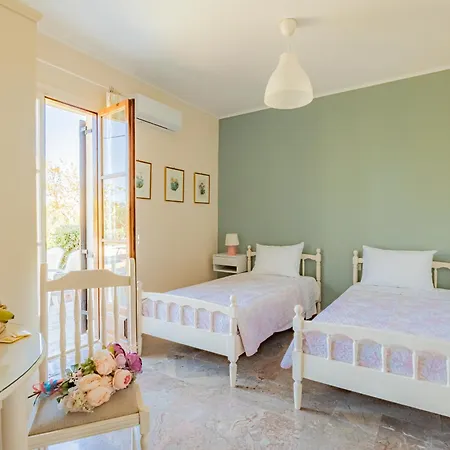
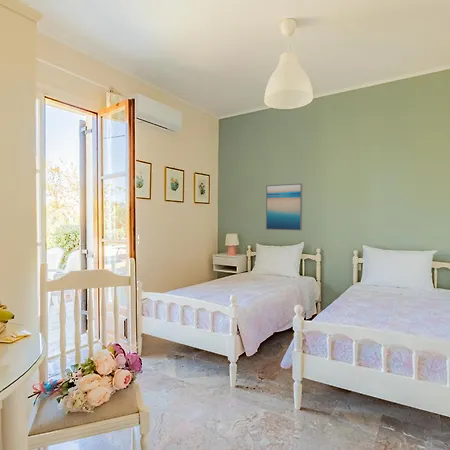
+ wall art [265,182,303,232]
